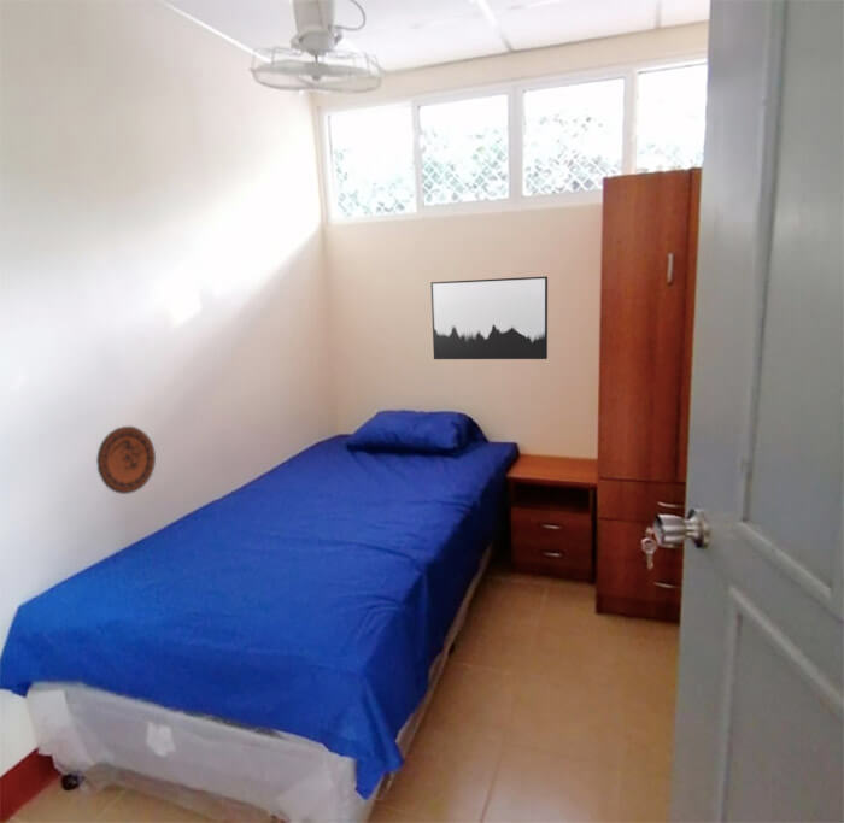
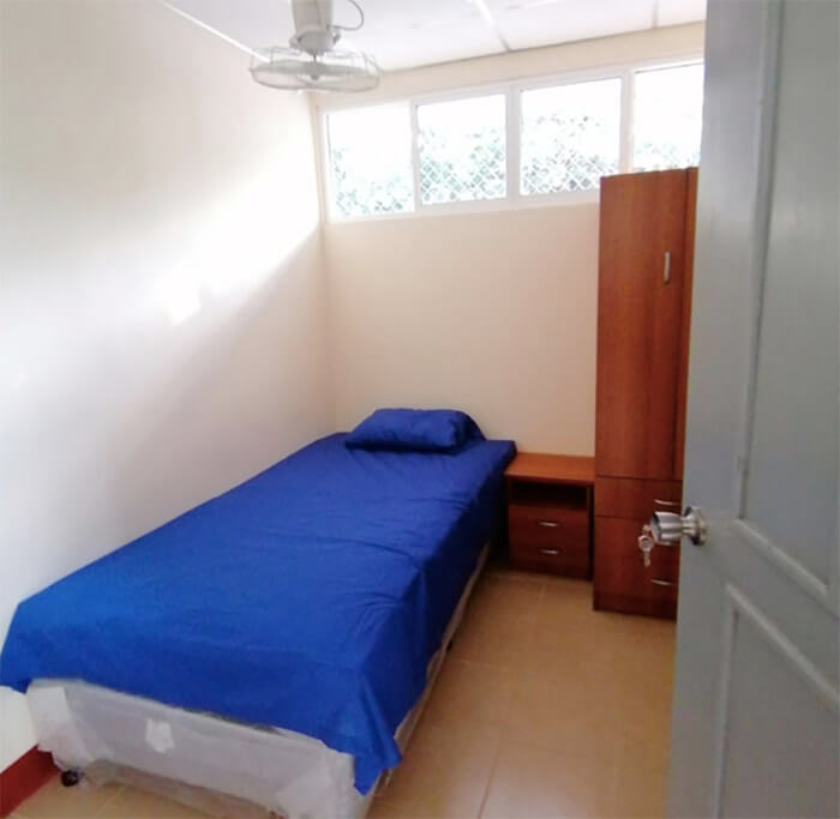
- wall art [429,275,549,360]
- decorative plate [95,425,157,495]
